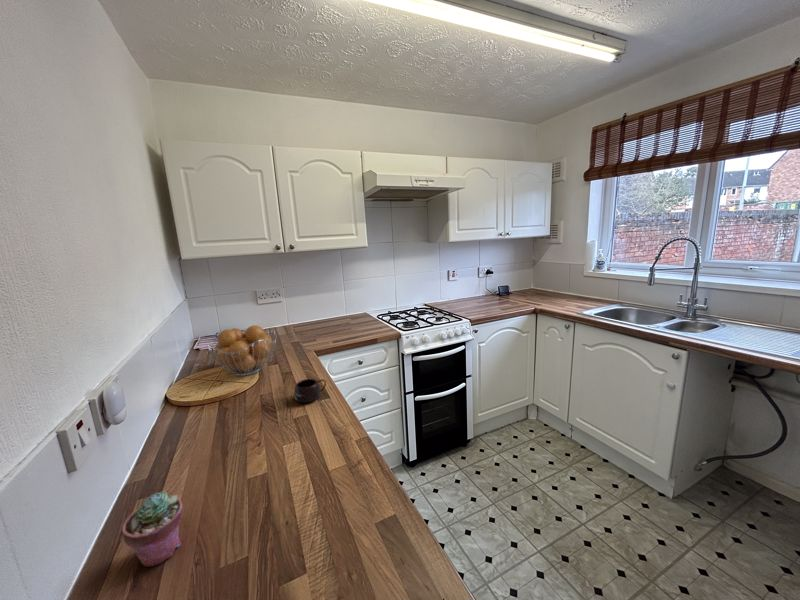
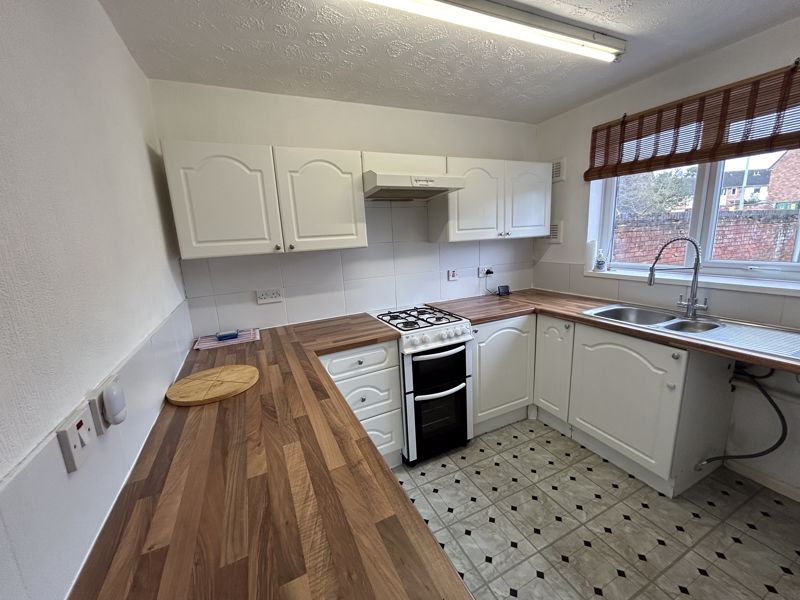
- mug [293,378,327,404]
- fruit basket [206,324,277,377]
- potted succulent [121,490,184,568]
